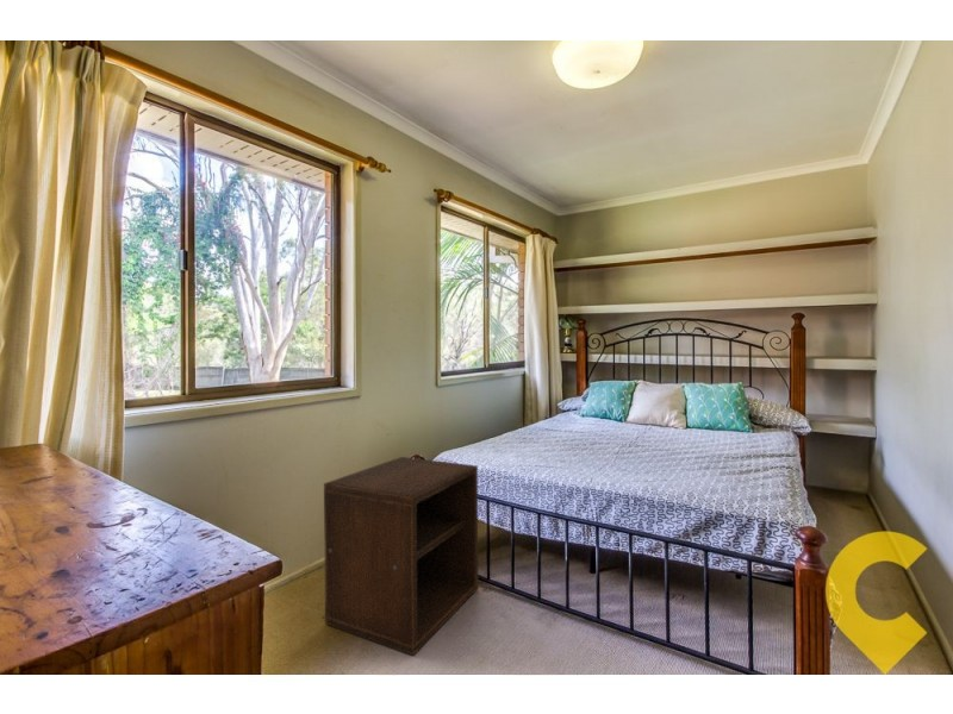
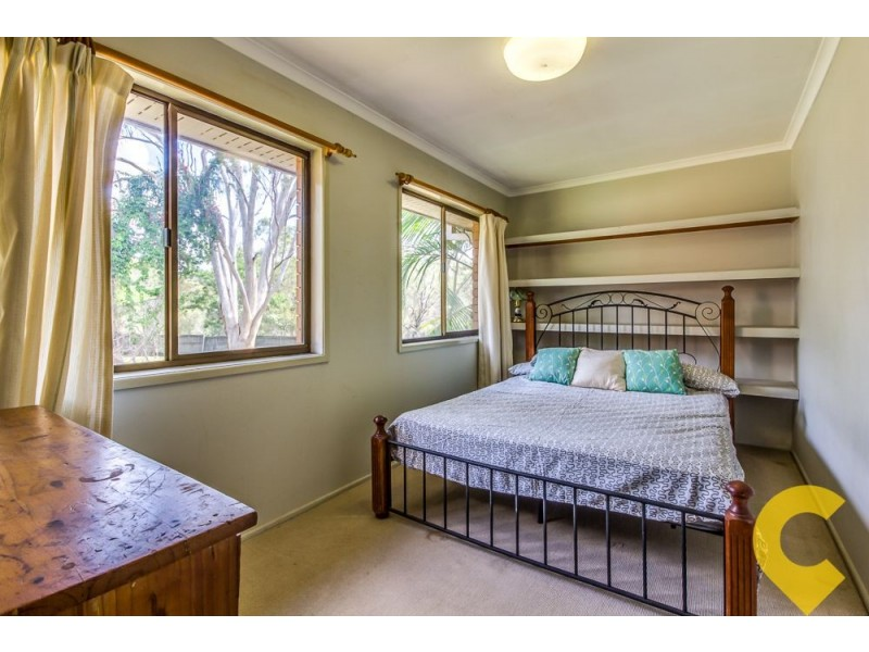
- nightstand [323,456,479,656]
